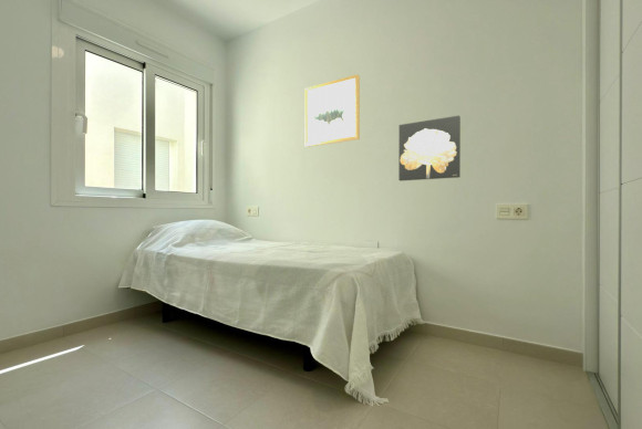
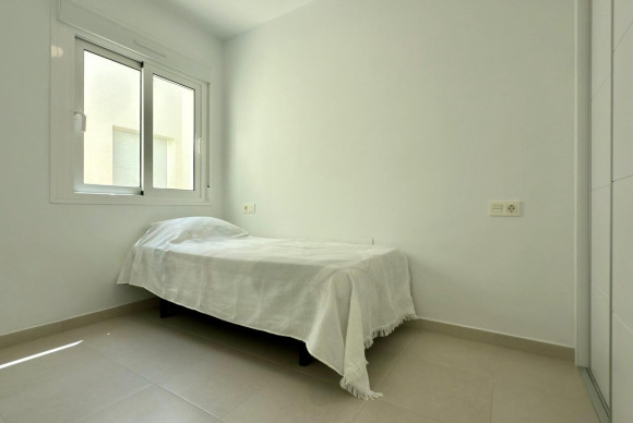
- wall art [304,73,361,148]
- wall art [397,115,462,182]
